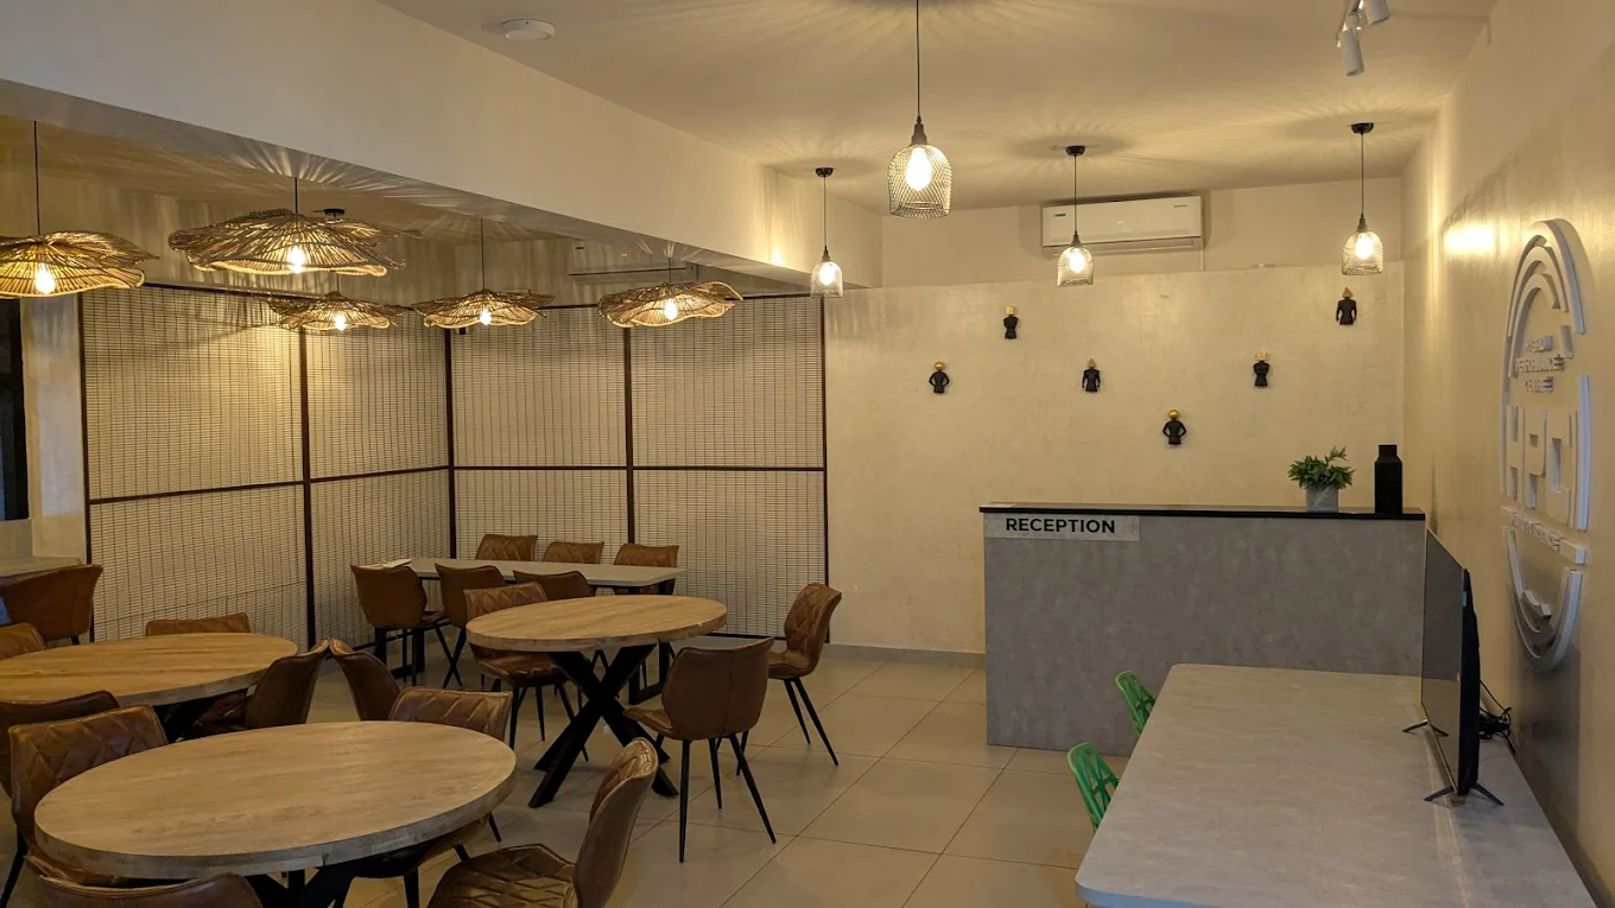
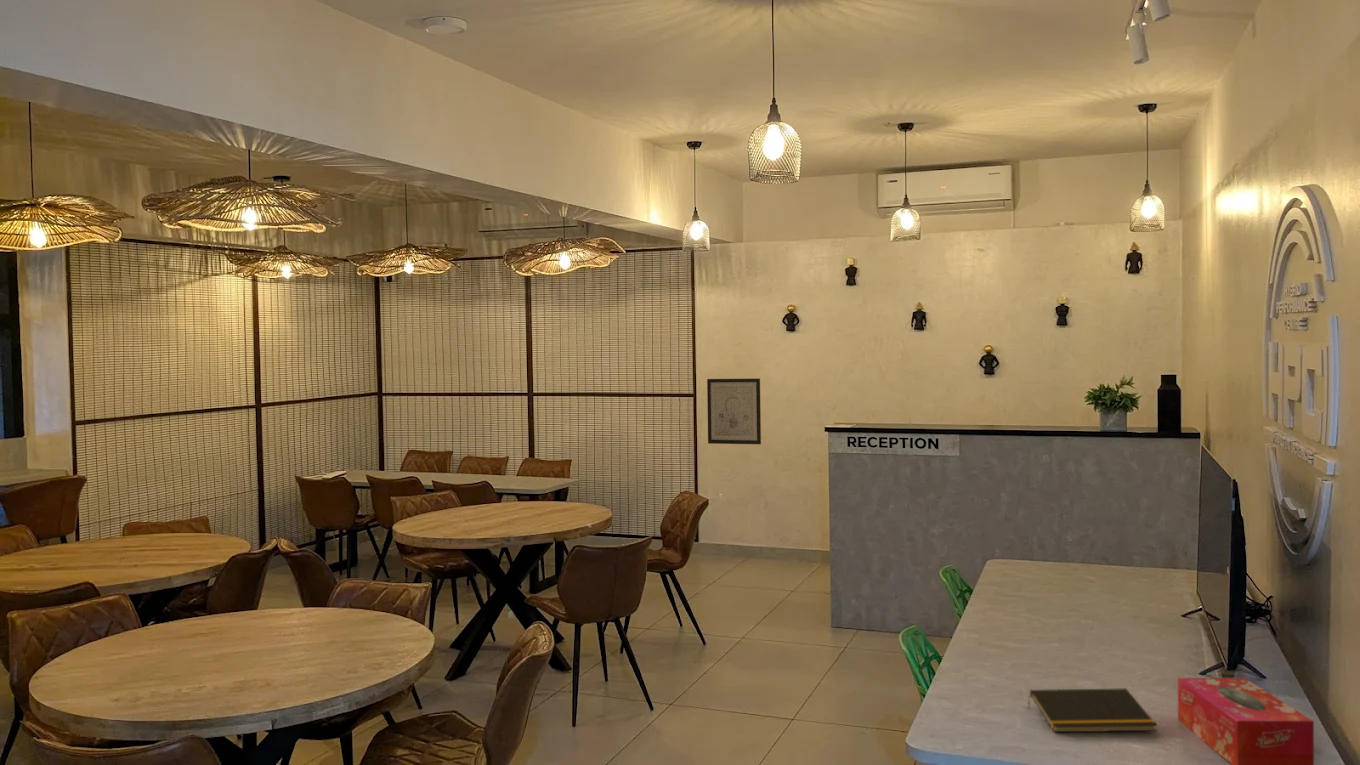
+ notepad [1027,687,1158,733]
+ wall art [706,378,762,445]
+ tissue box [1177,677,1315,765]
